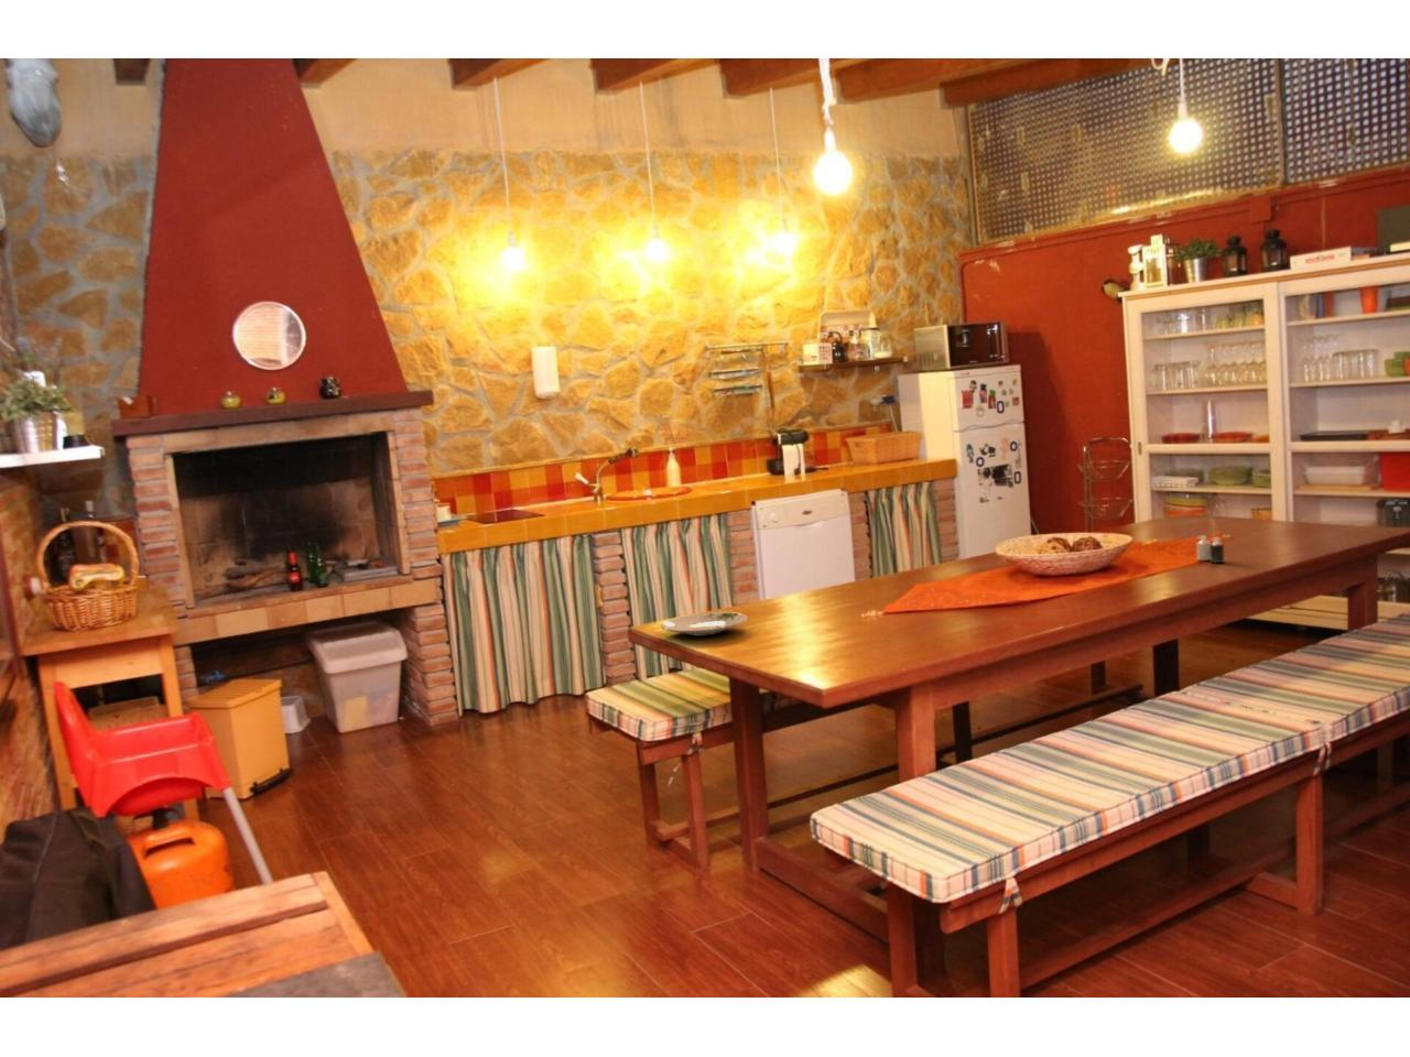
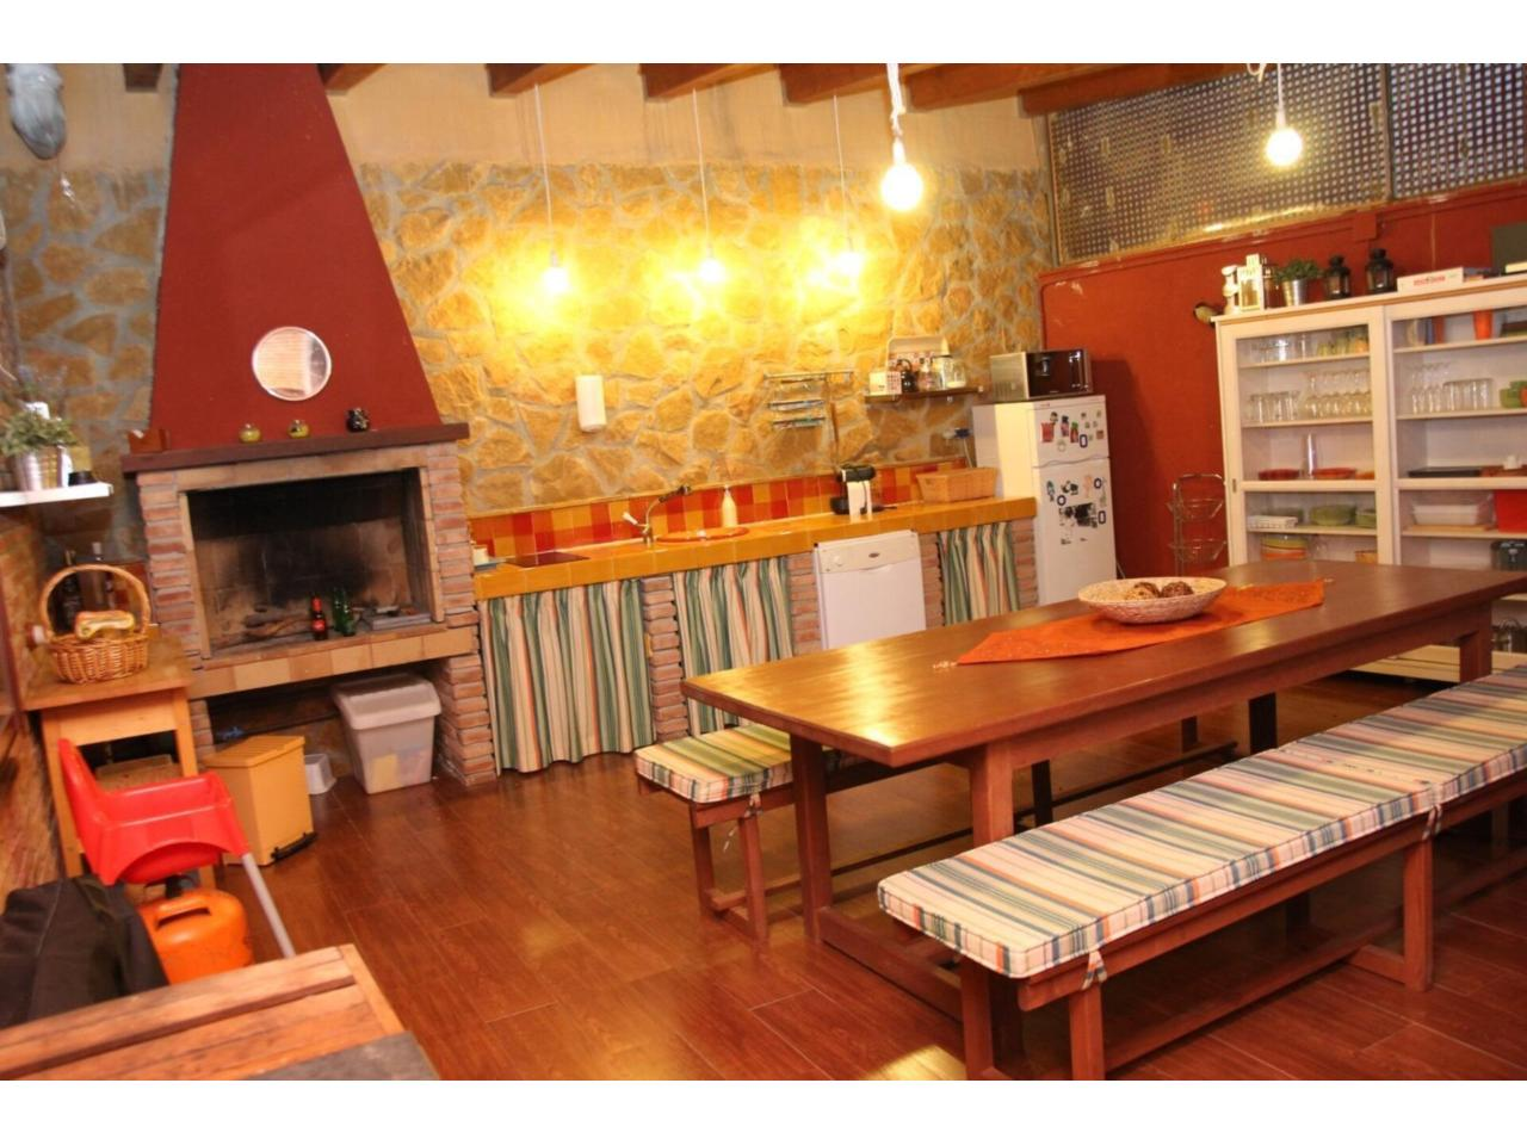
- candle [1196,534,1225,564]
- plate [659,611,749,637]
